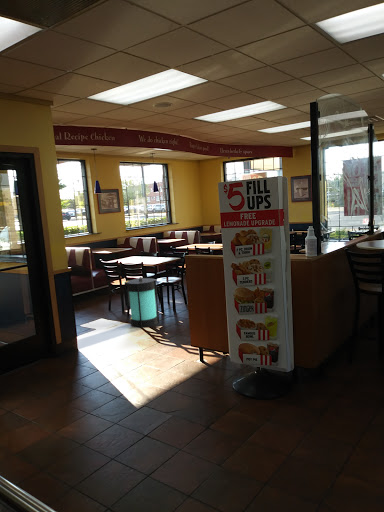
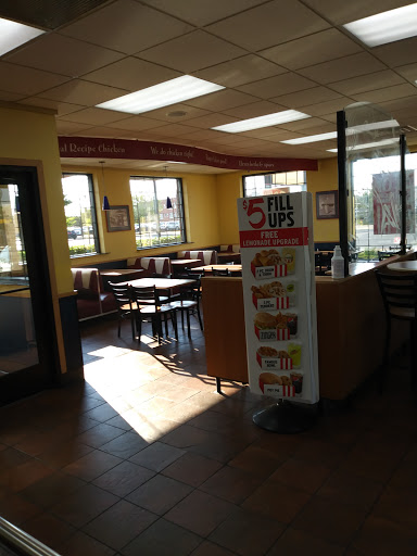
- lantern [124,276,160,329]
